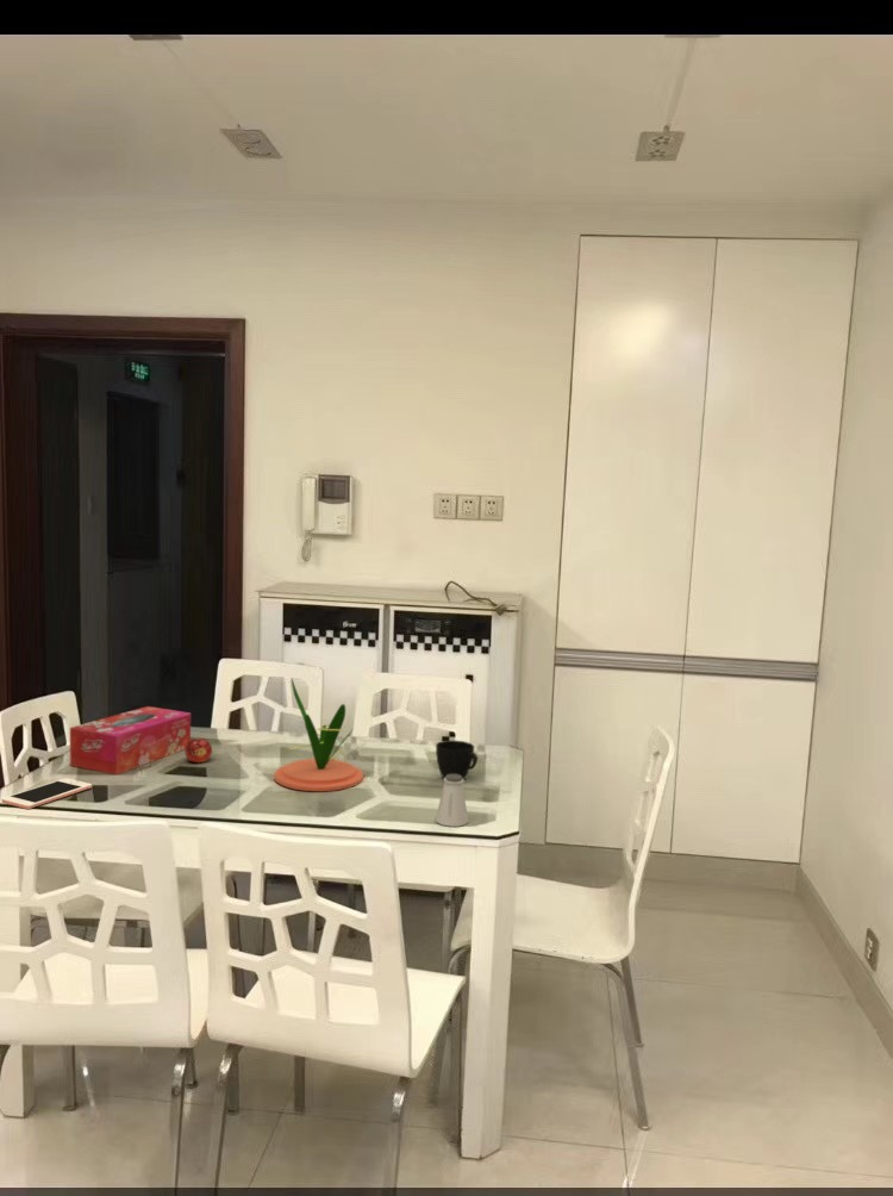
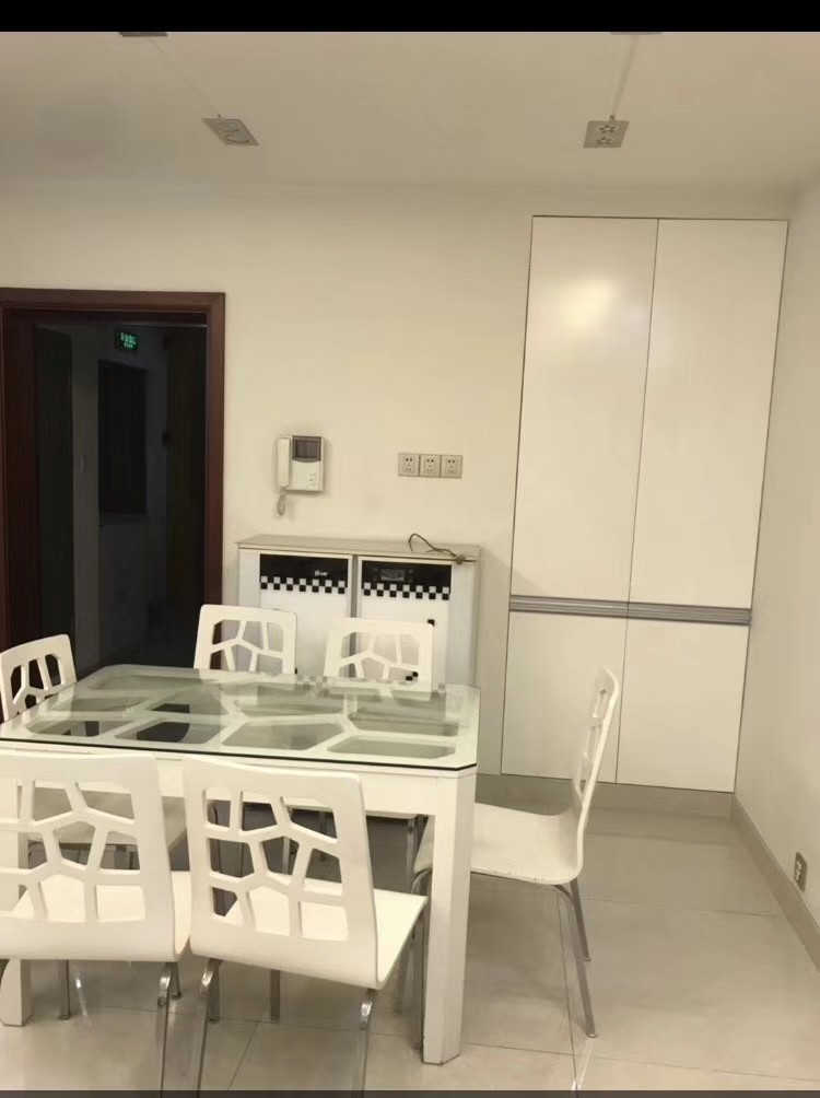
- saltshaker [435,774,469,828]
- cup [435,740,479,780]
- fruit [183,737,213,764]
- cell phone [1,777,93,810]
- tissue box [69,705,192,775]
- plant [273,678,364,792]
